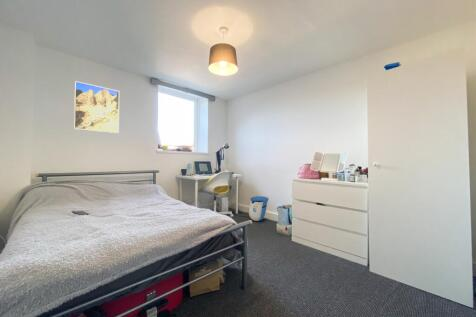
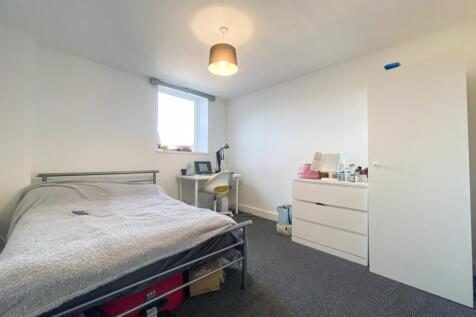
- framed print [73,80,120,134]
- sun visor [248,195,270,222]
